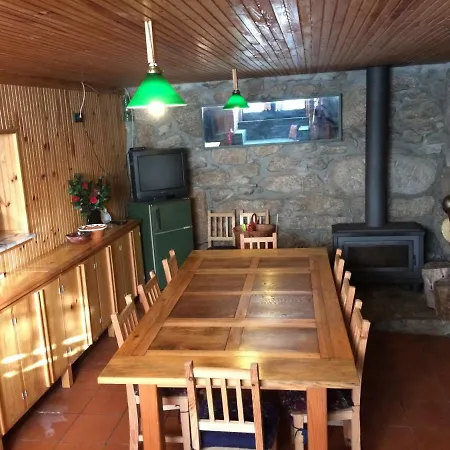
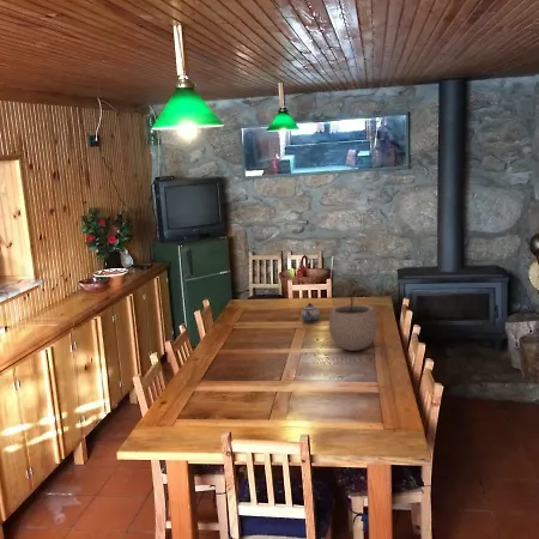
+ teapot [299,302,321,323]
+ plant pot [328,290,378,352]
